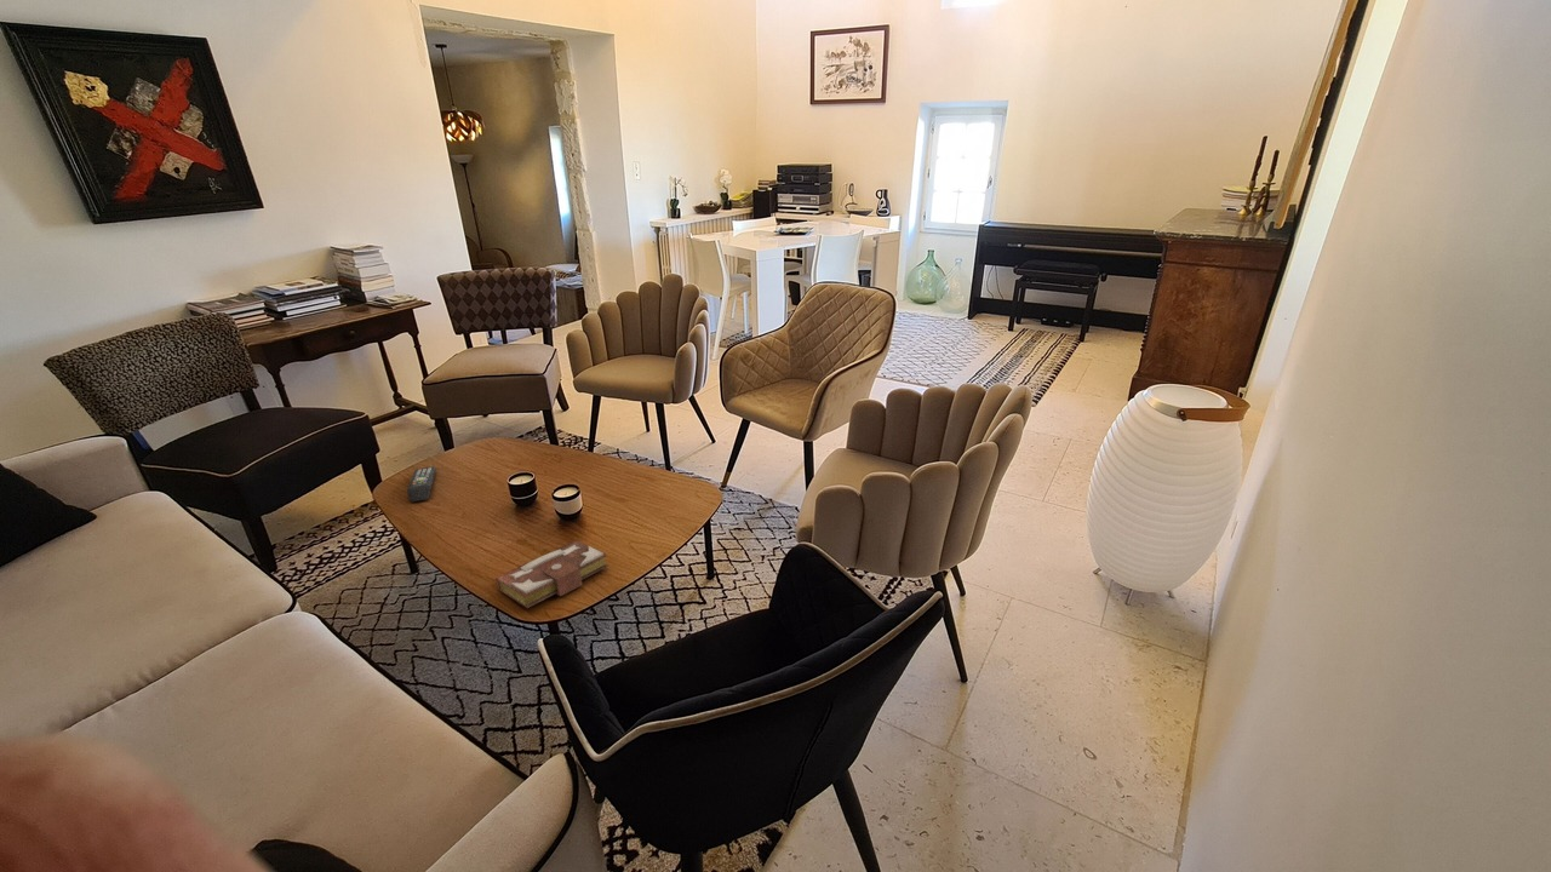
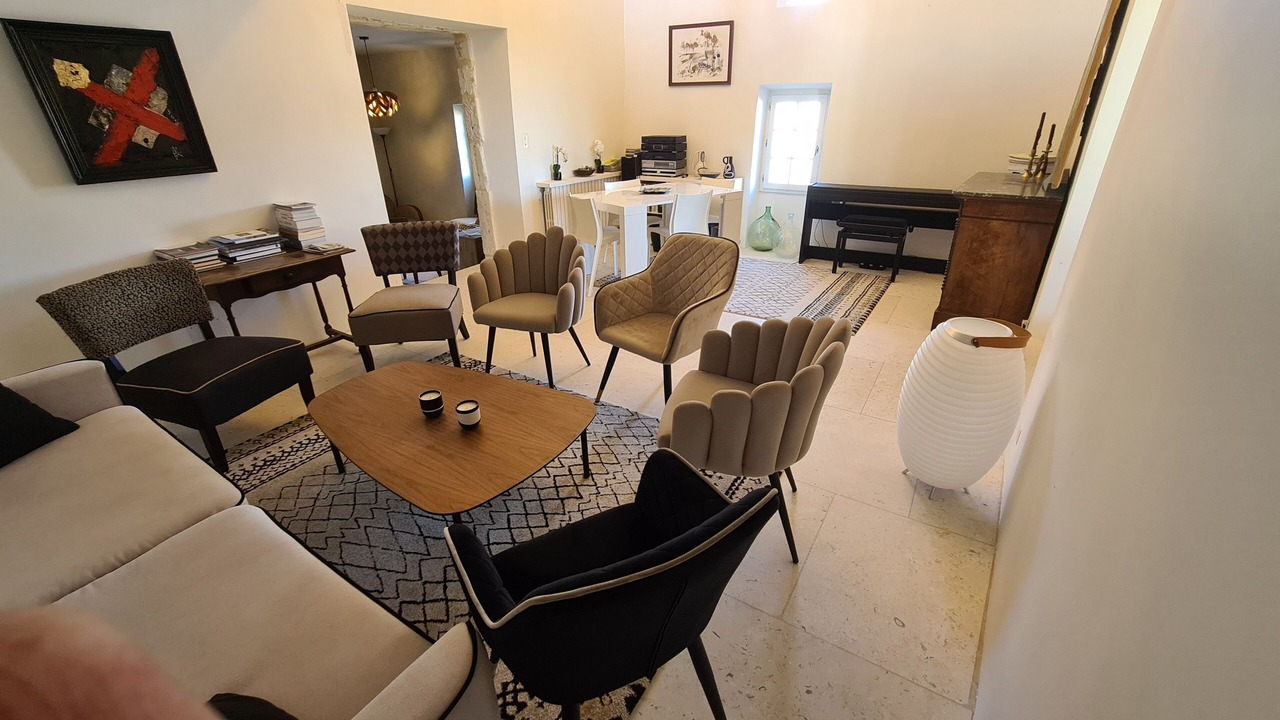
- book [494,539,609,609]
- remote control [406,465,437,503]
